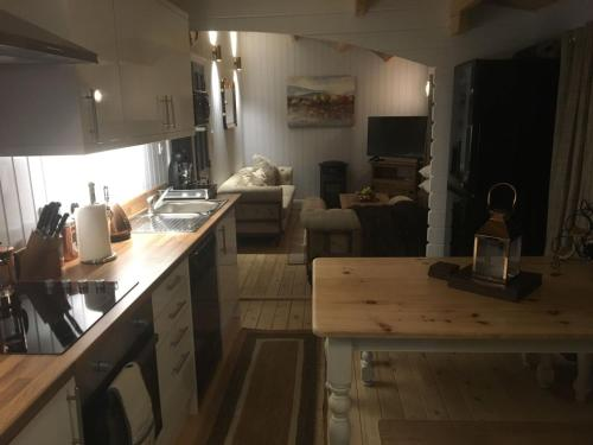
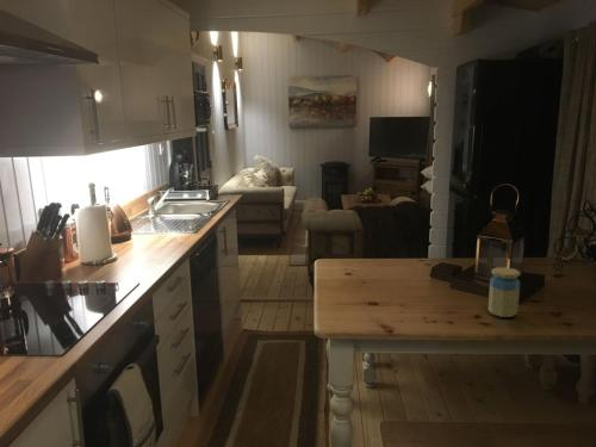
+ jar [488,266,521,318]
